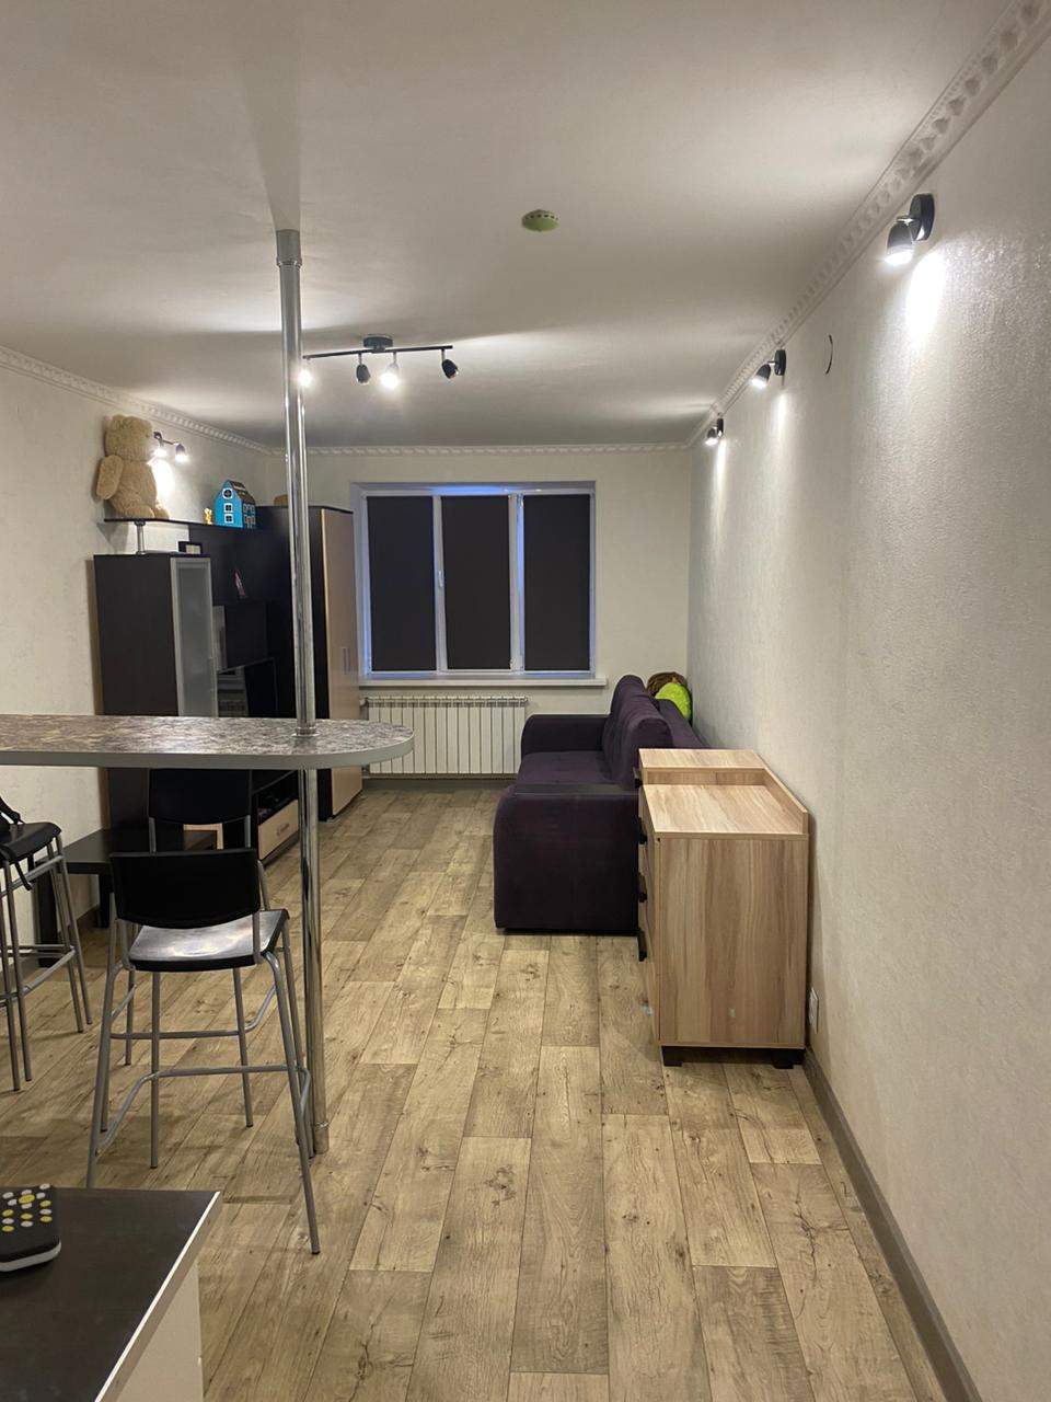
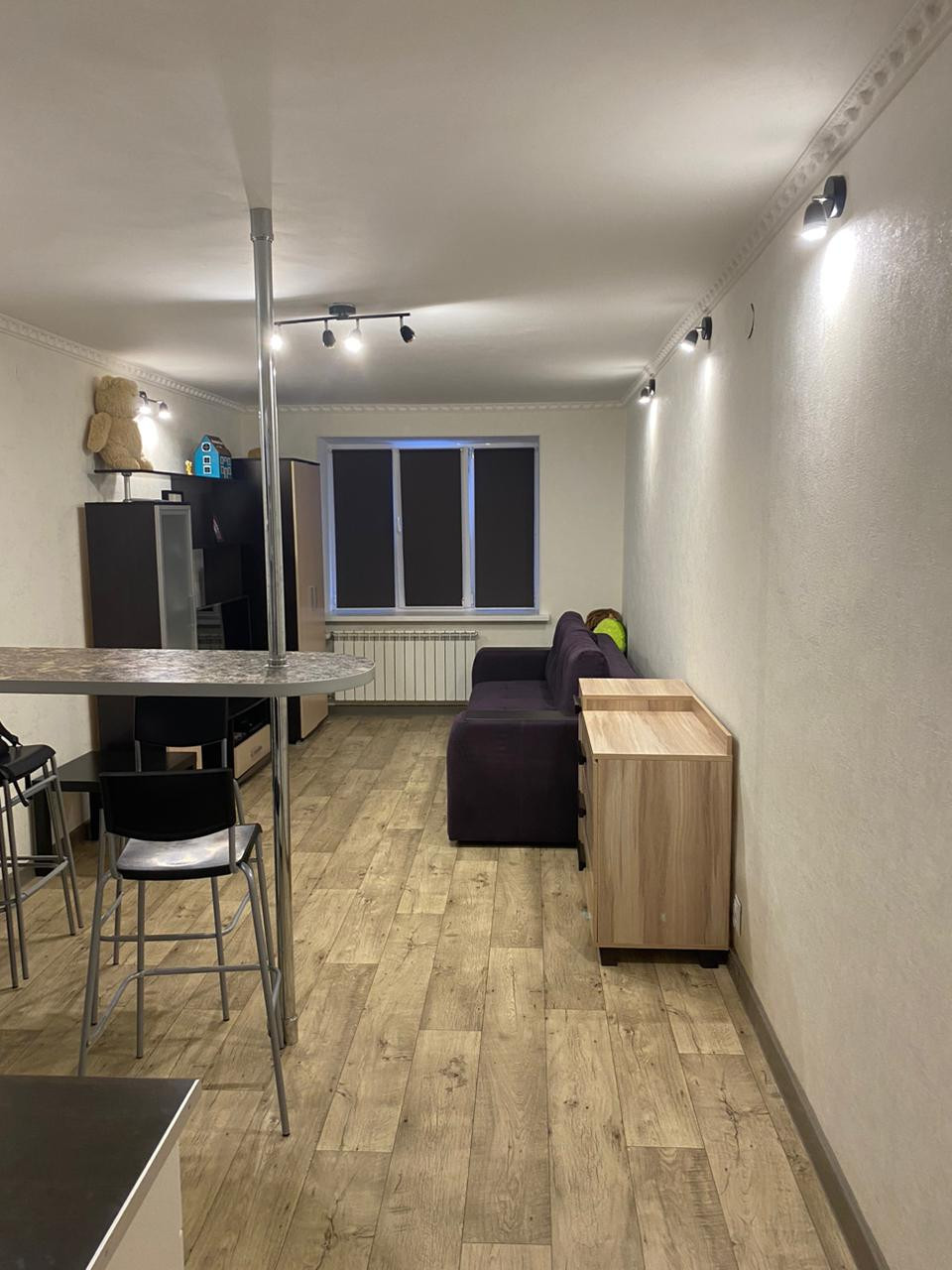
- remote control [0,1183,62,1272]
- smoke detector [520,209,561,233]
